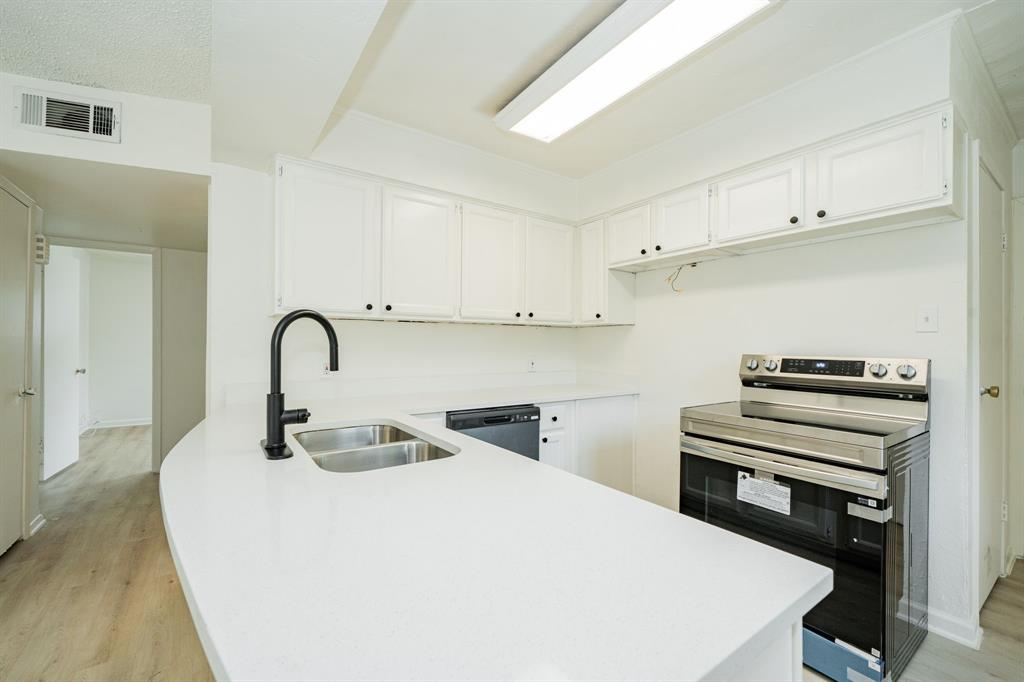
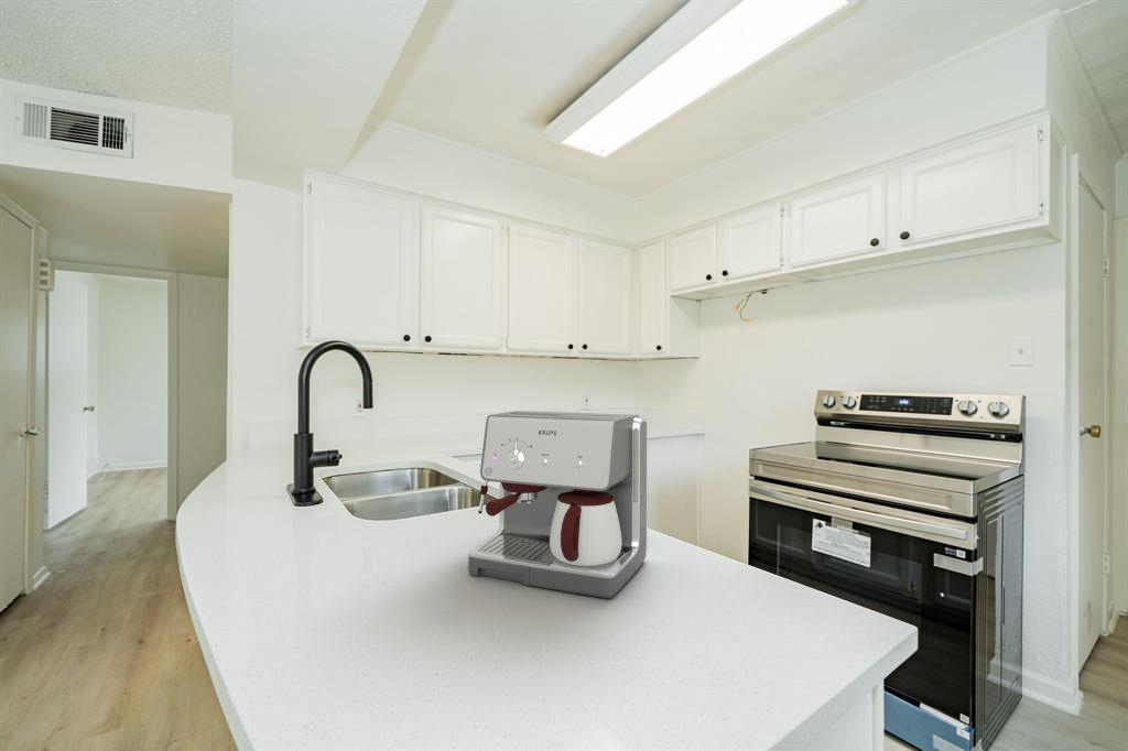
+ coffee maker [467,410,649,599]
